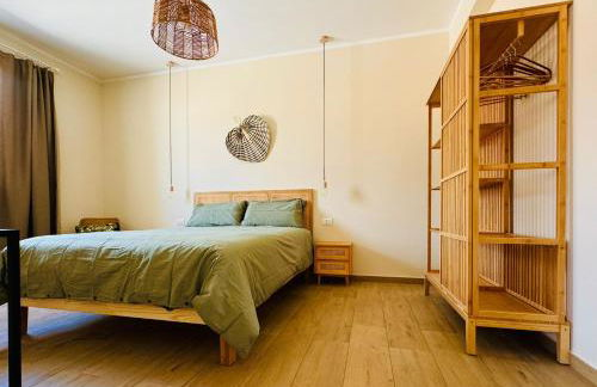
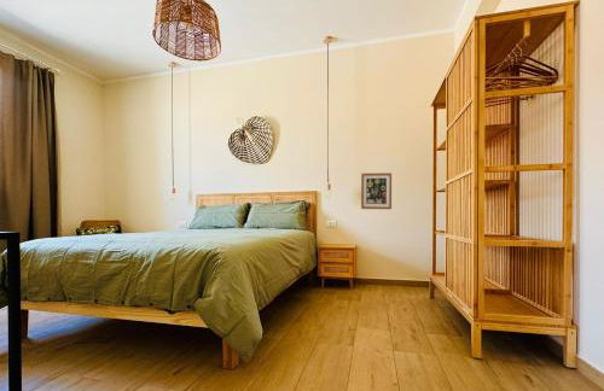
+ wall art [360,171,393,210]
